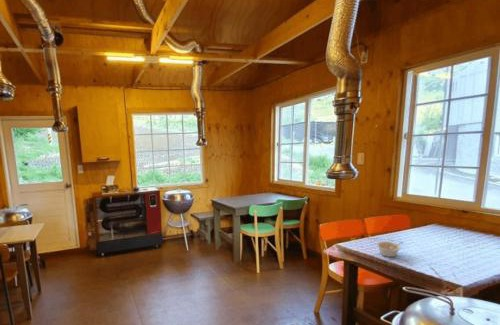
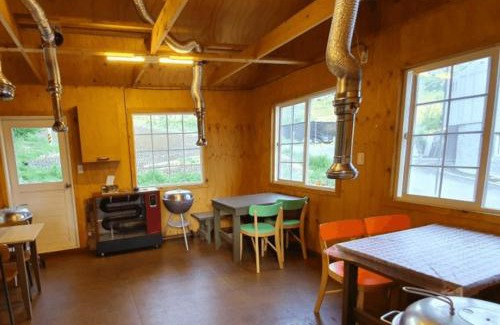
- legume [376,240,404,258]
